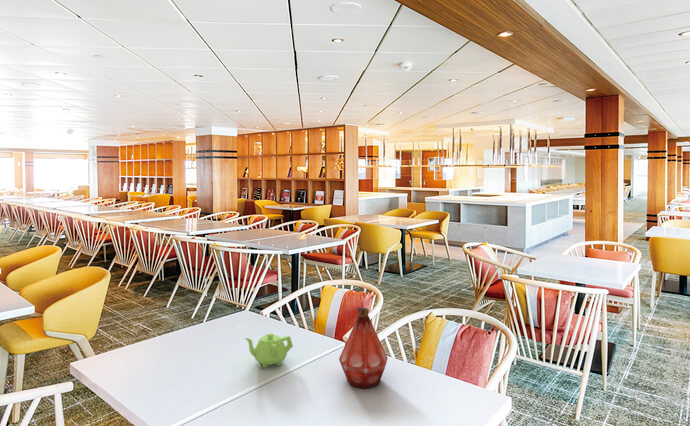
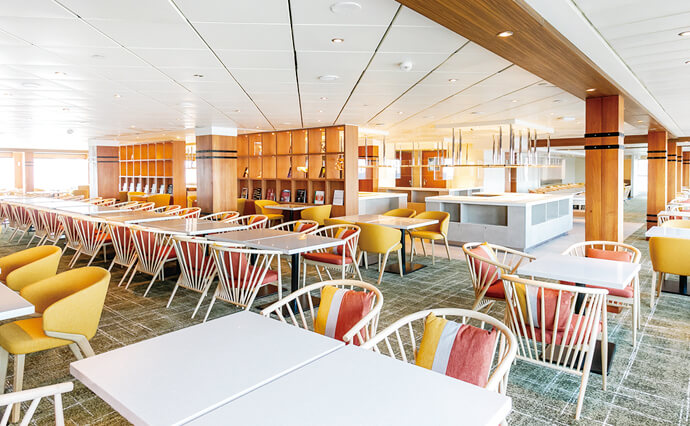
- bottle [338,307,388,389]
- teapot [244,332,294,369]
